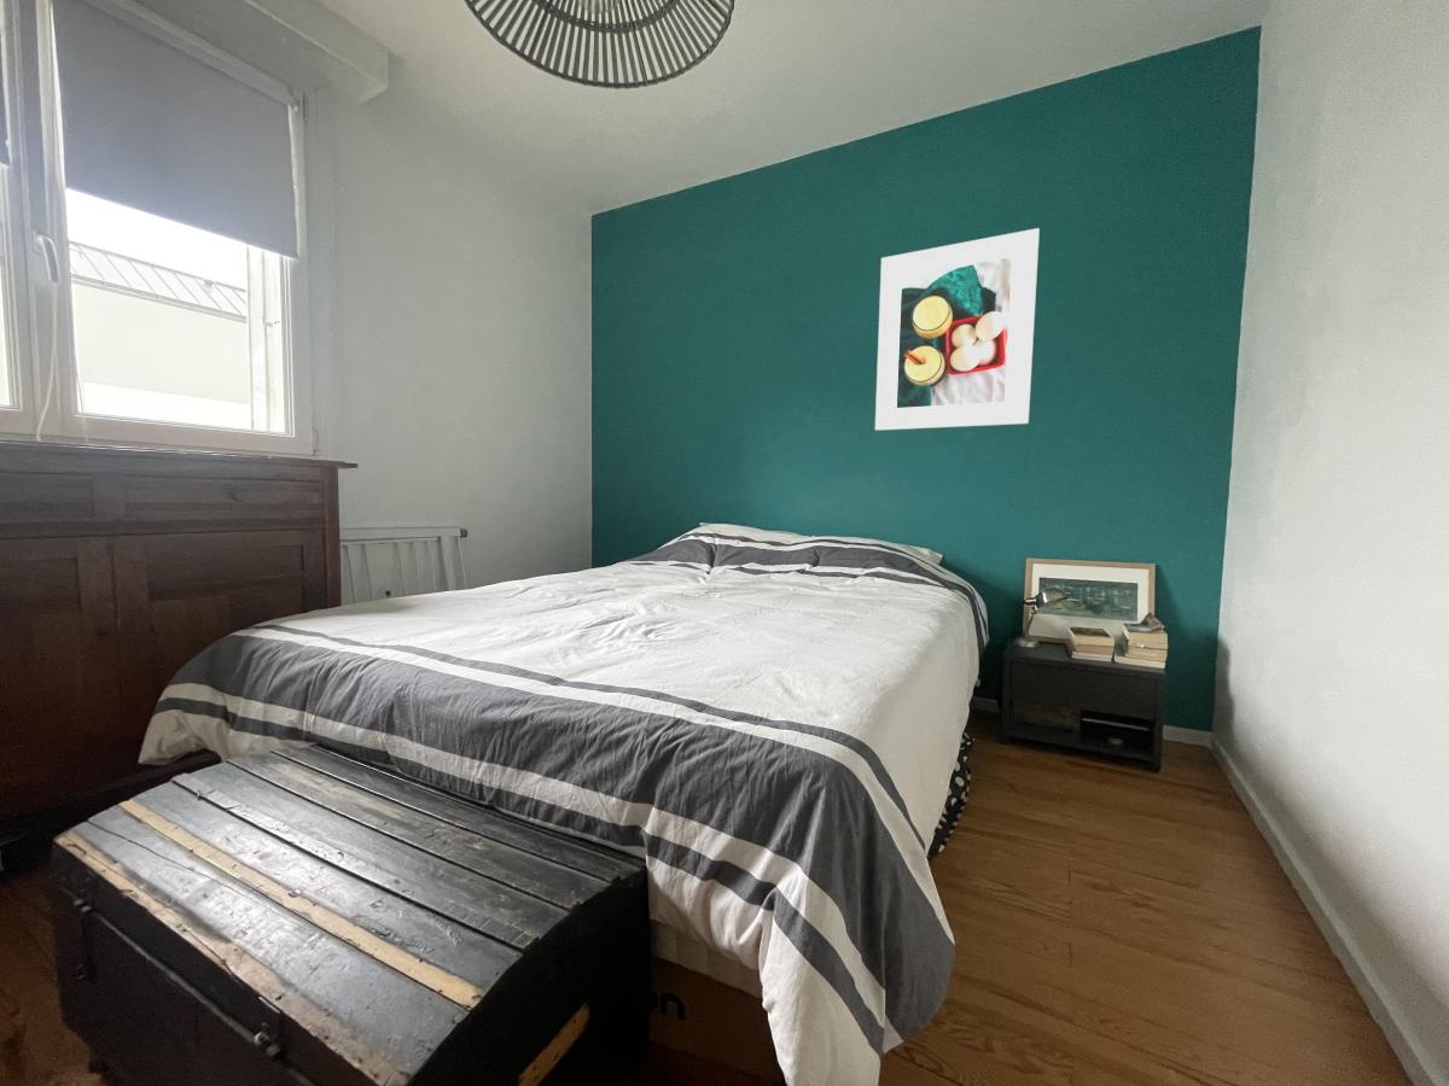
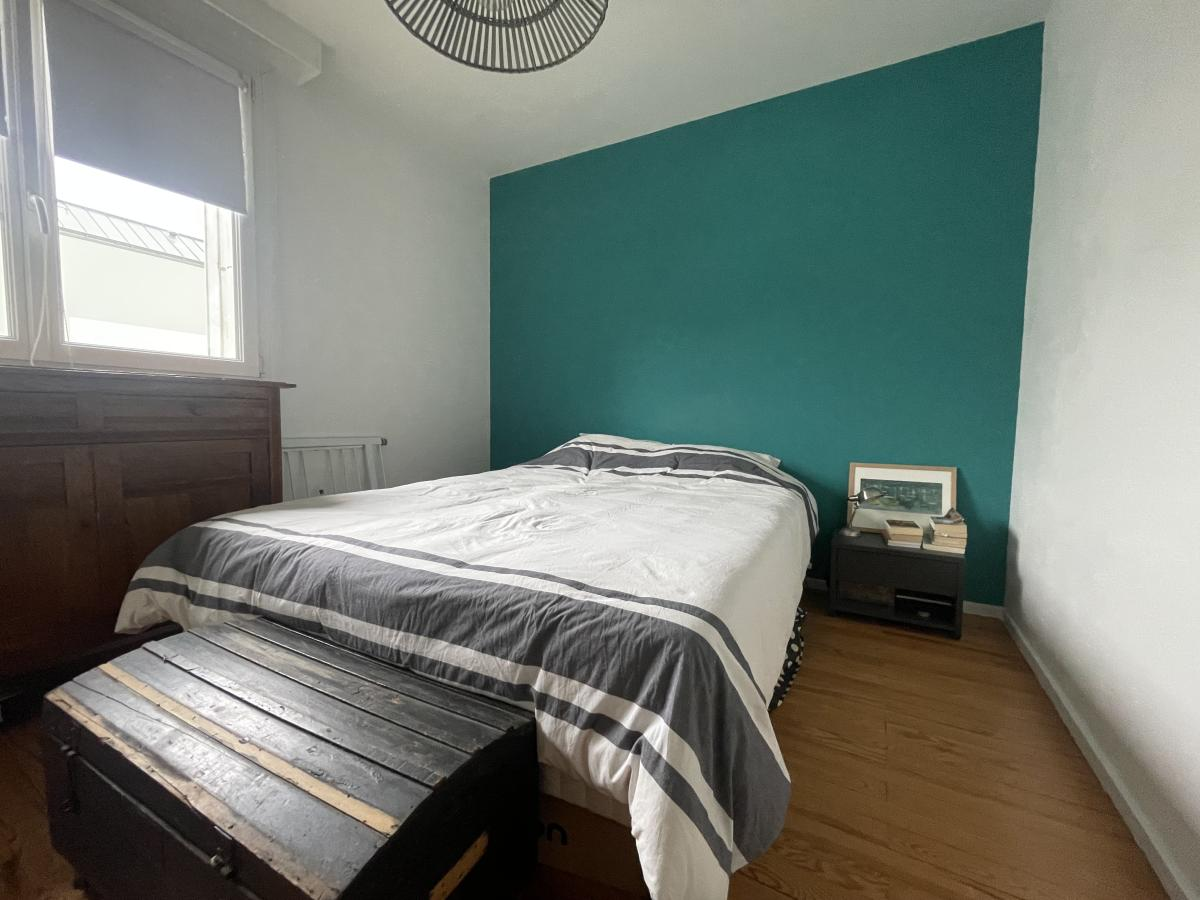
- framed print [874,227,1041,432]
